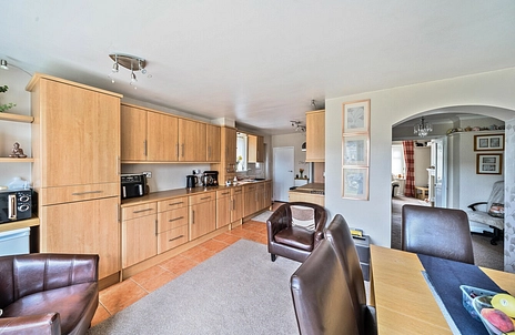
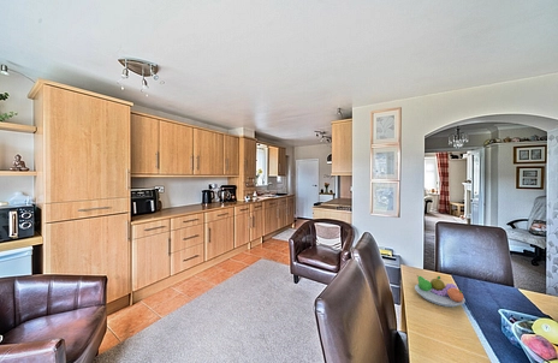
+ fruit bowl [414,274,467,308]
